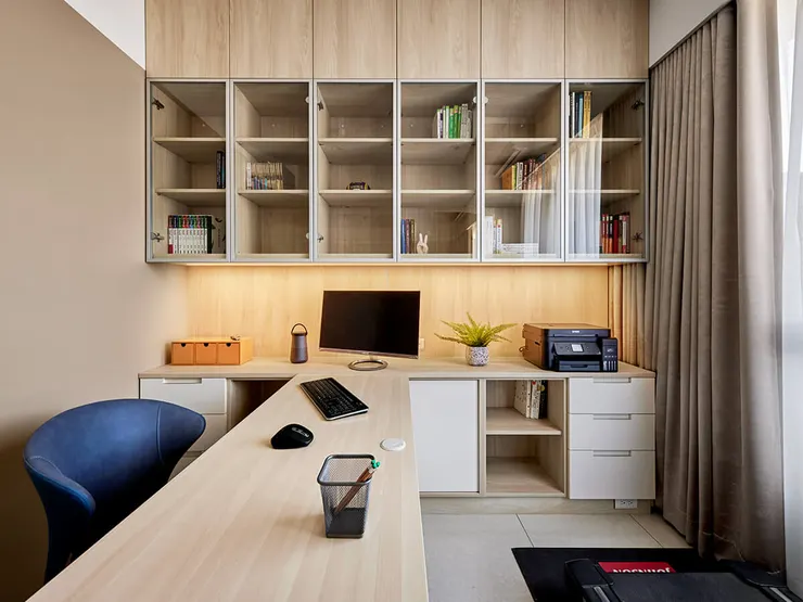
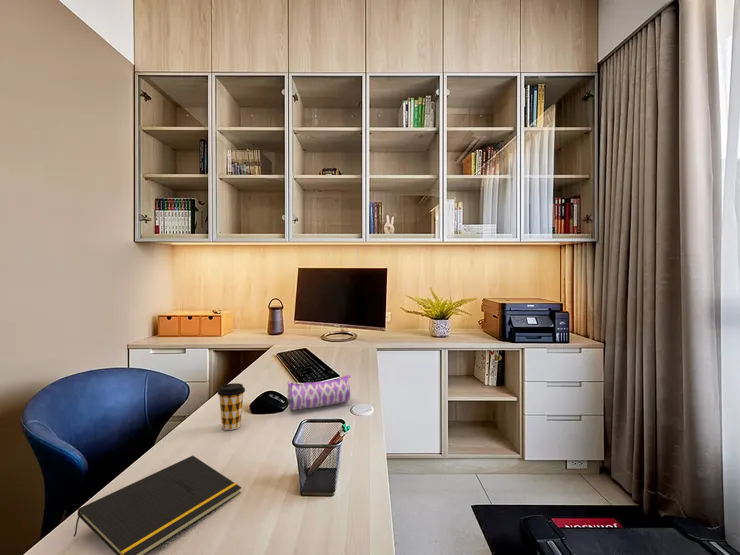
+ coffee cup [217,382,246,431]
+ pencil case [286,374,352,411]
+ notepad [73,455,242,555]
